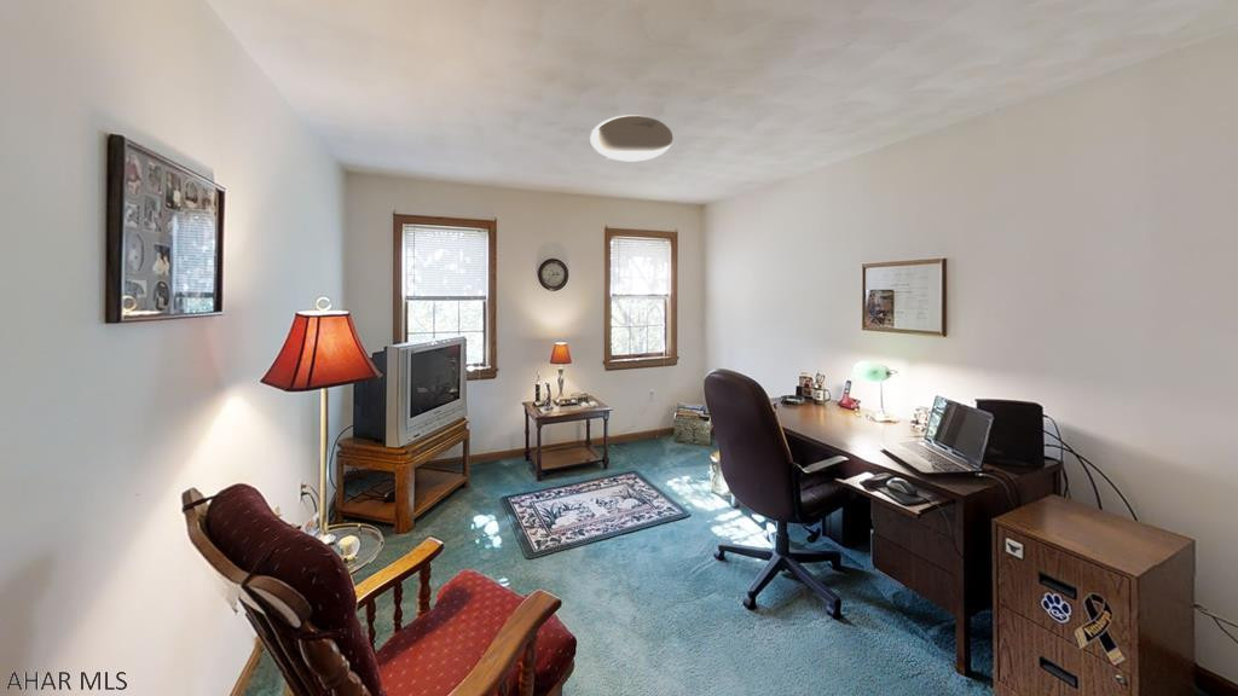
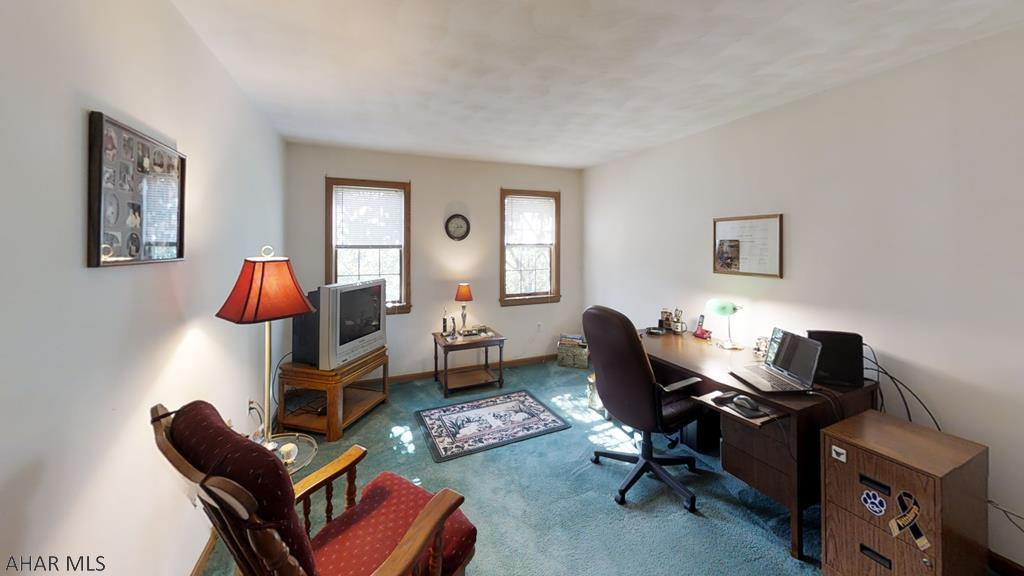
- ceiling light [589,114,675,162]
